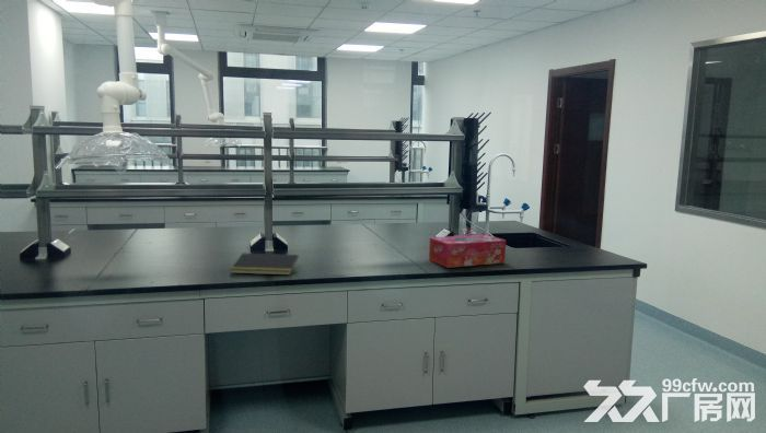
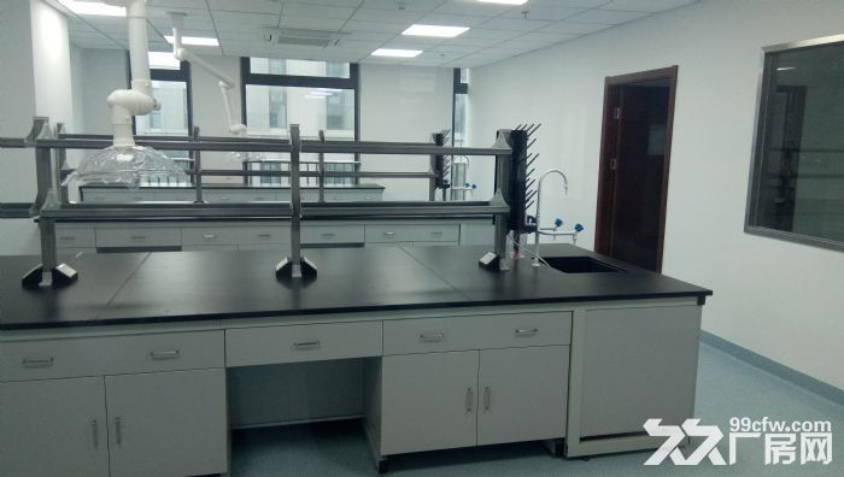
- notepad [229,253,300,277]
- tissue box [428,233,507,269]
